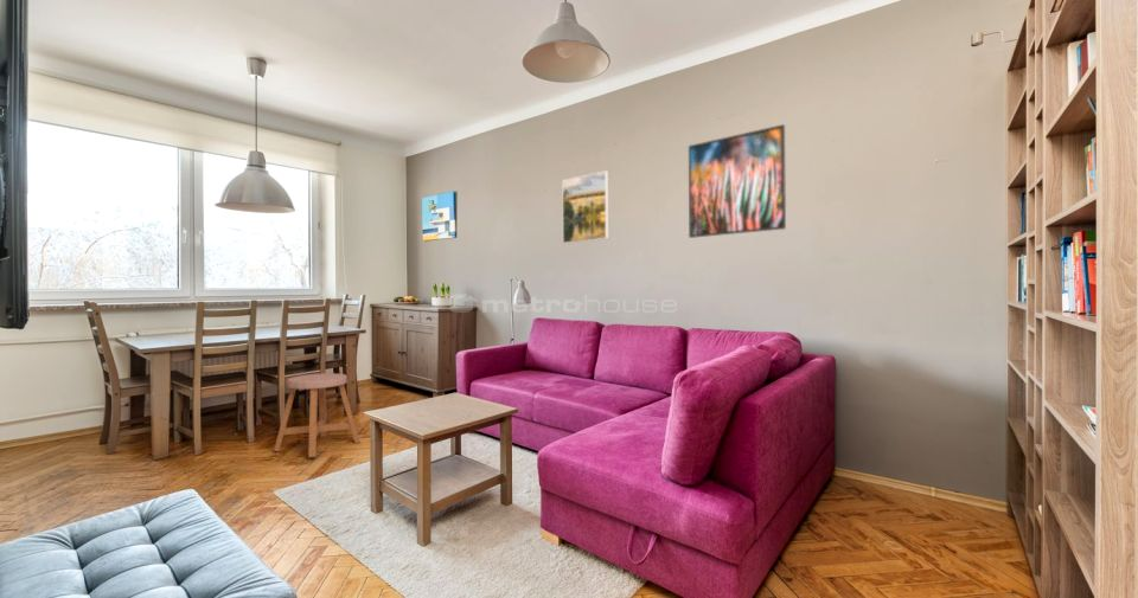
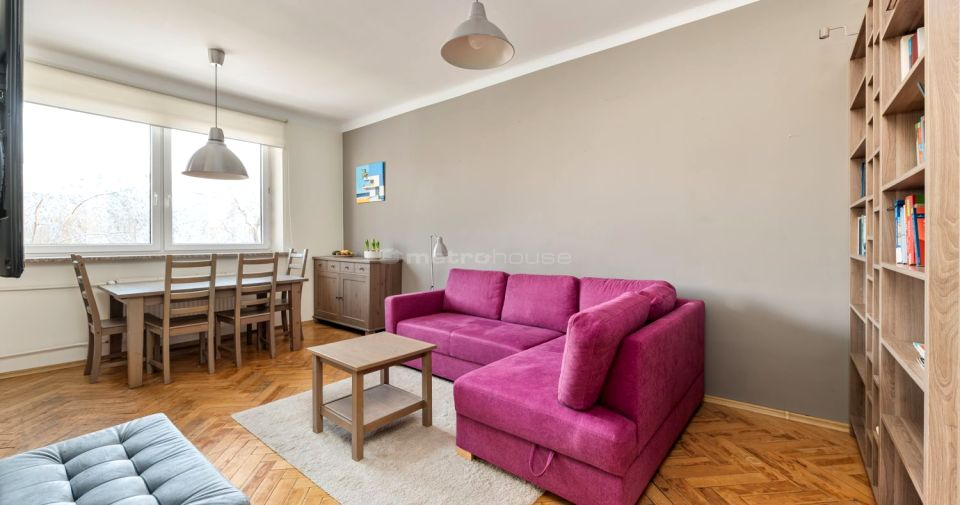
- stool [273,372,362,458]
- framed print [688,123,787,239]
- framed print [561,169,609,244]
